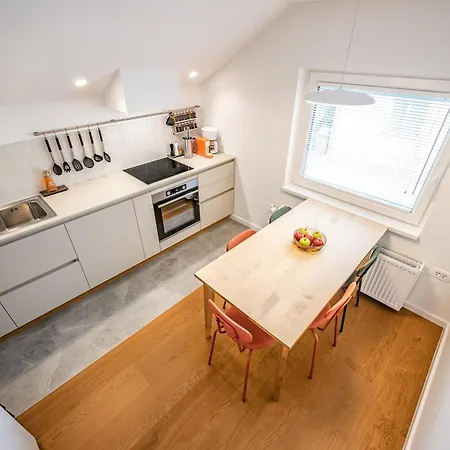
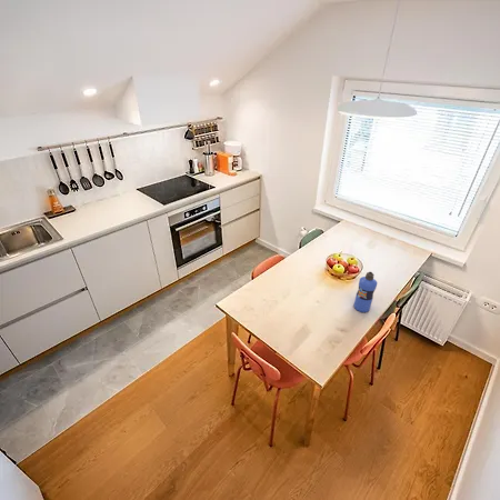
+ water bottle [352,271,378,313]
